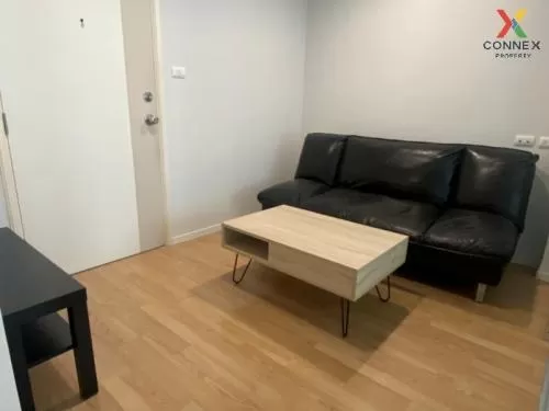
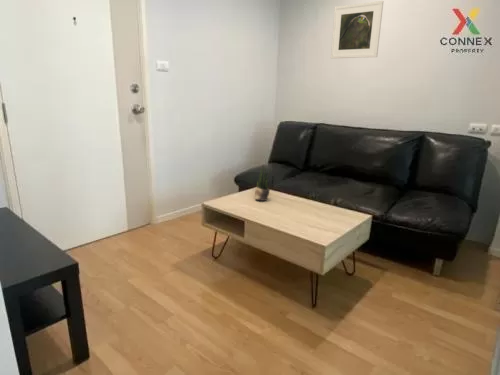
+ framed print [330,0,384,59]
+ potted plant [254,166,273,202]
